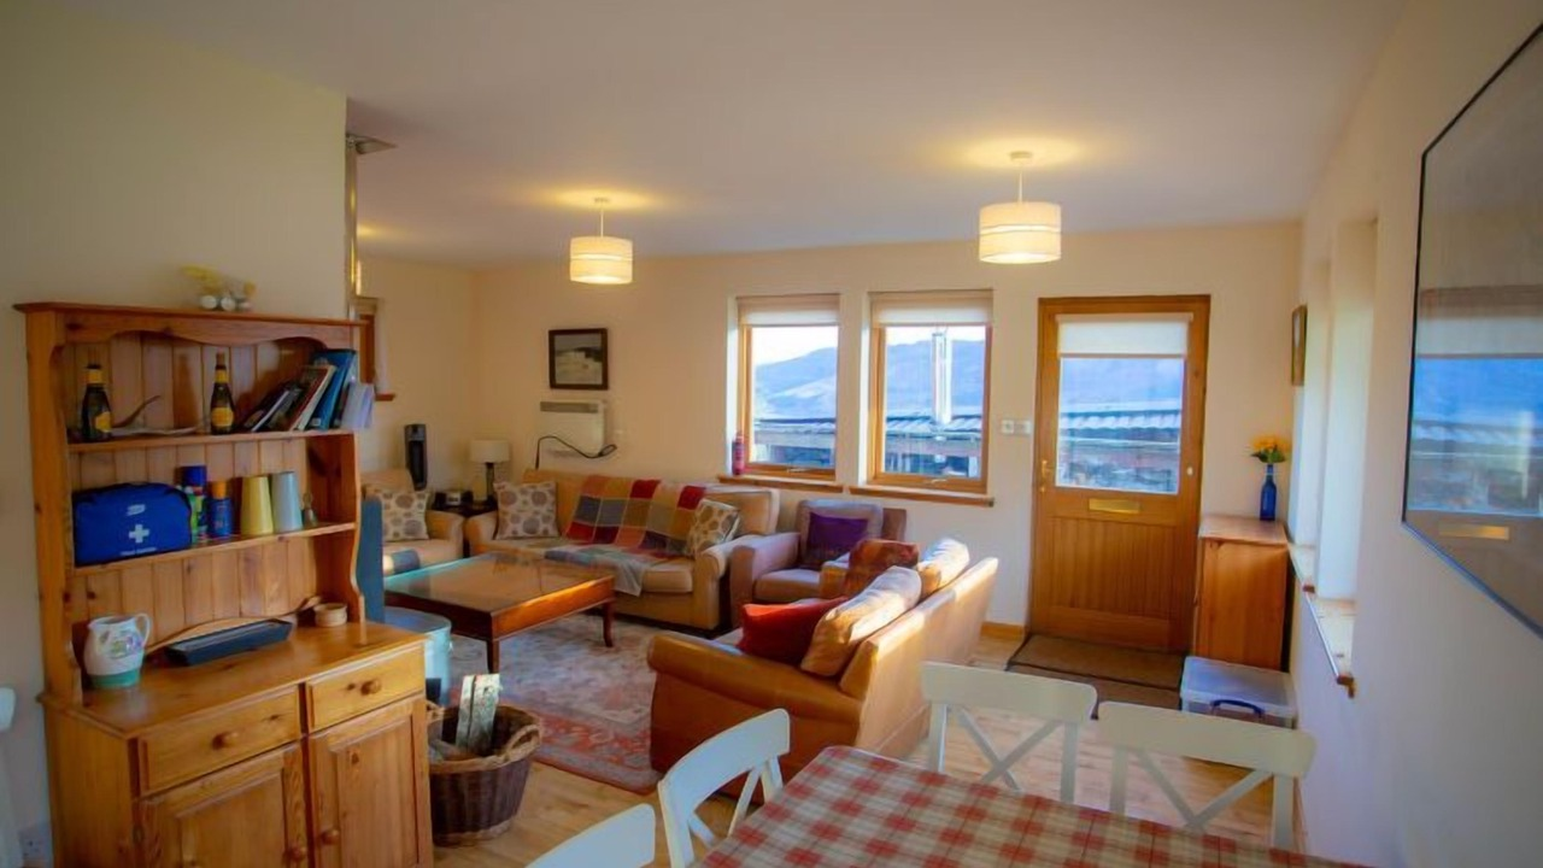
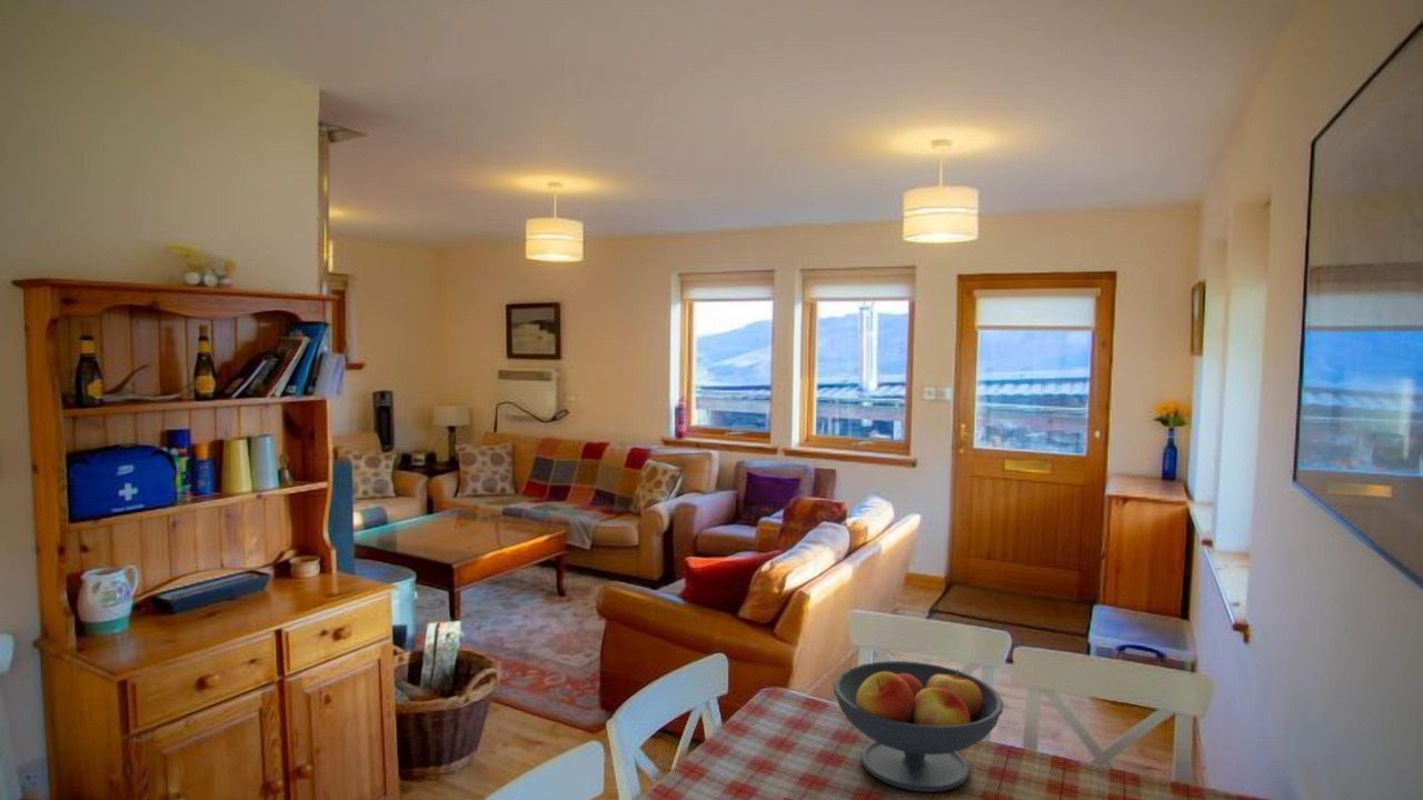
+ fruit bowl [833,660,1005,793]
